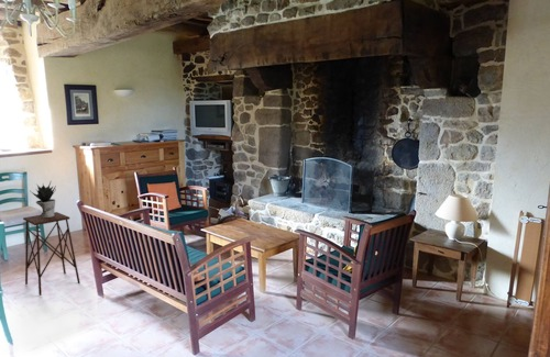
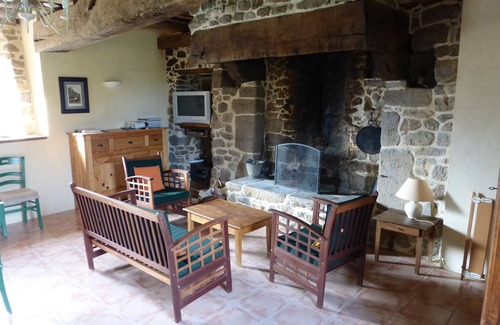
- potted plant [31,181,57,217]
- side table [22,211,81,297]
